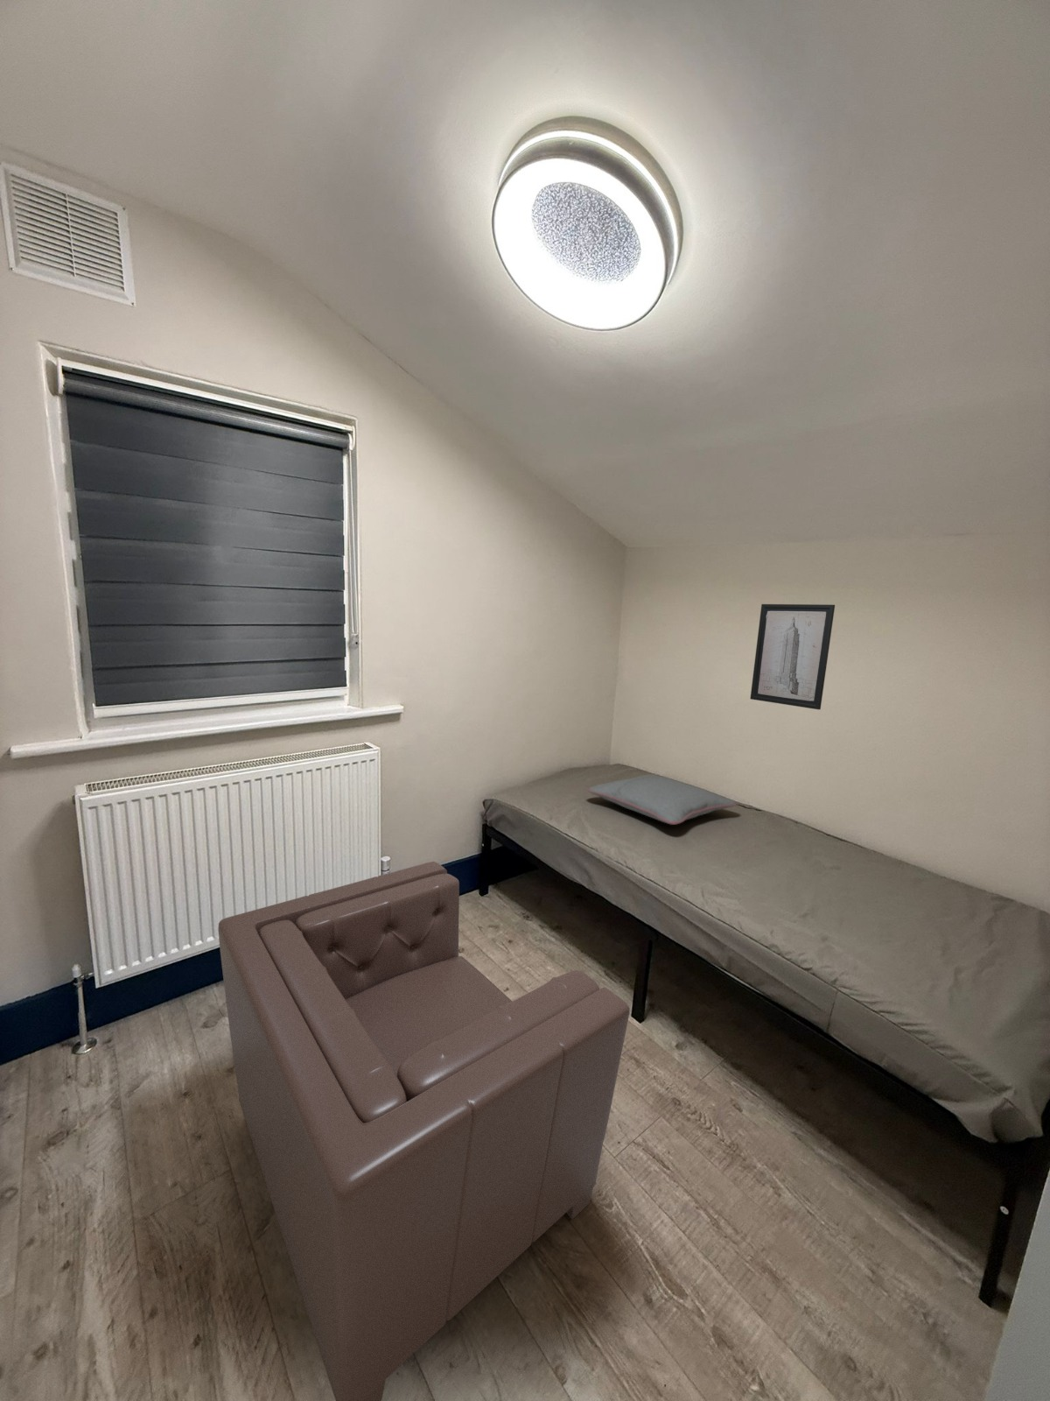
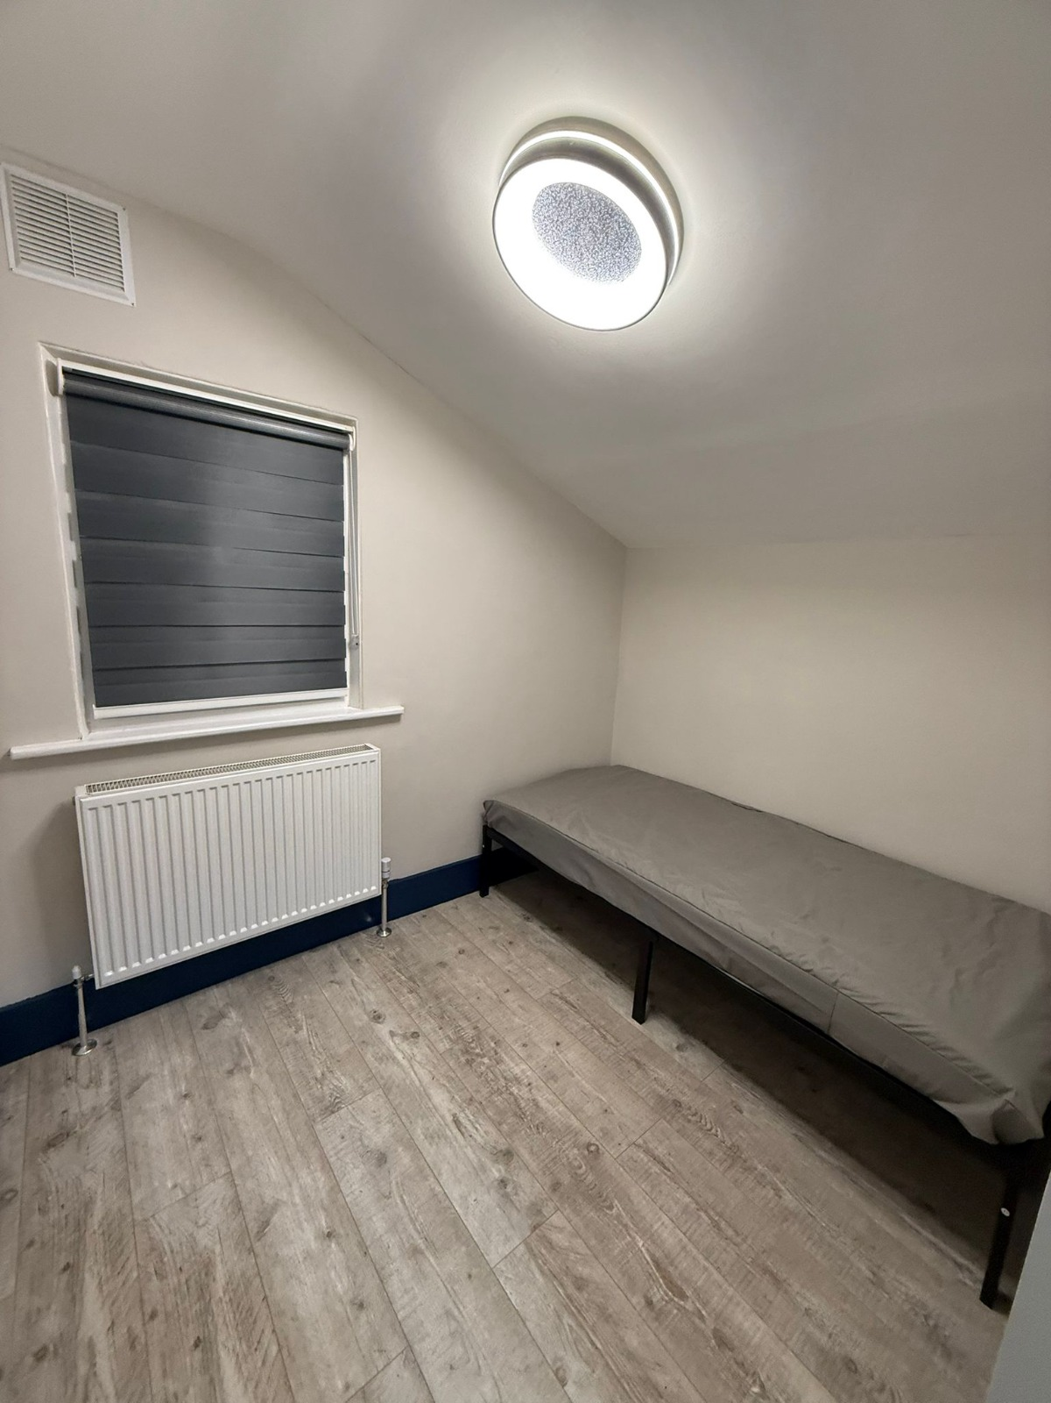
- pillow [586,774,739,826]
- wall art [750,603,836,710]
- armchair [217,860,630,1401]
